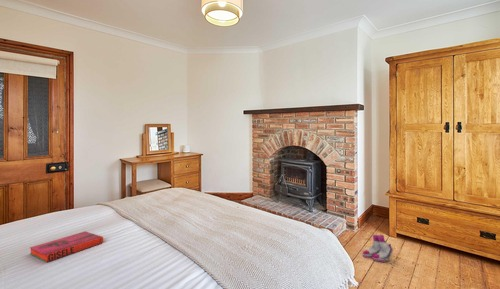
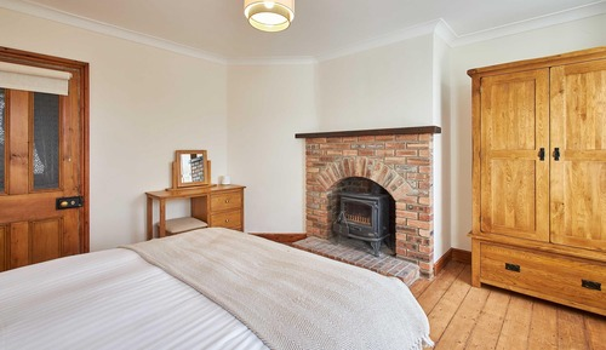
- boots [362,234,394,263]
- hardback book [29,230,104,263]
